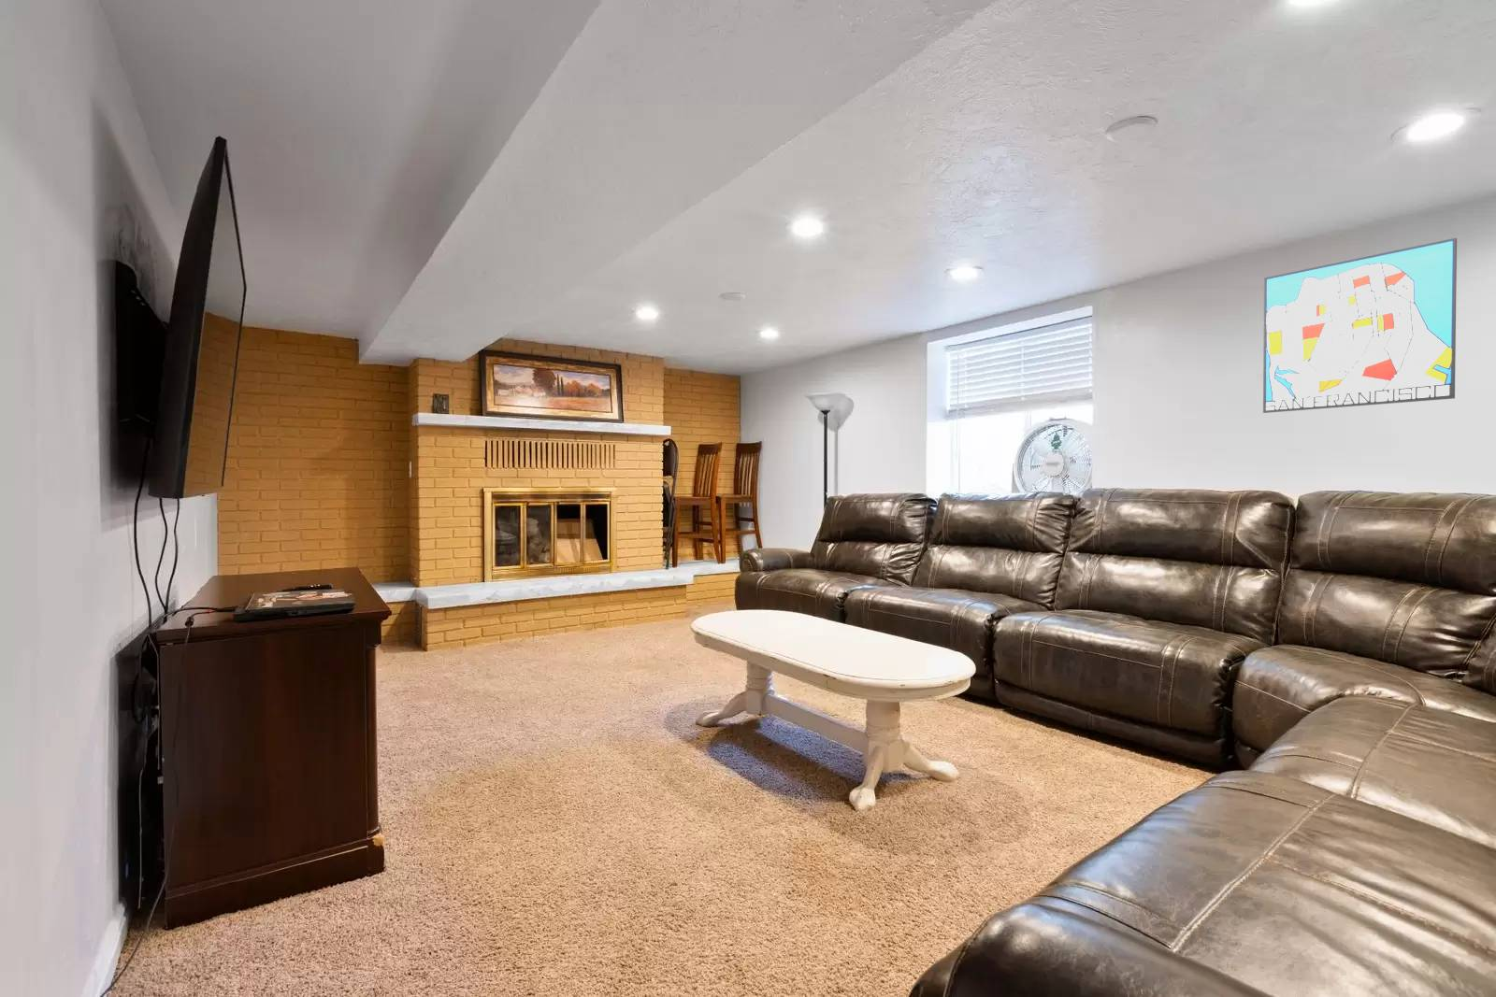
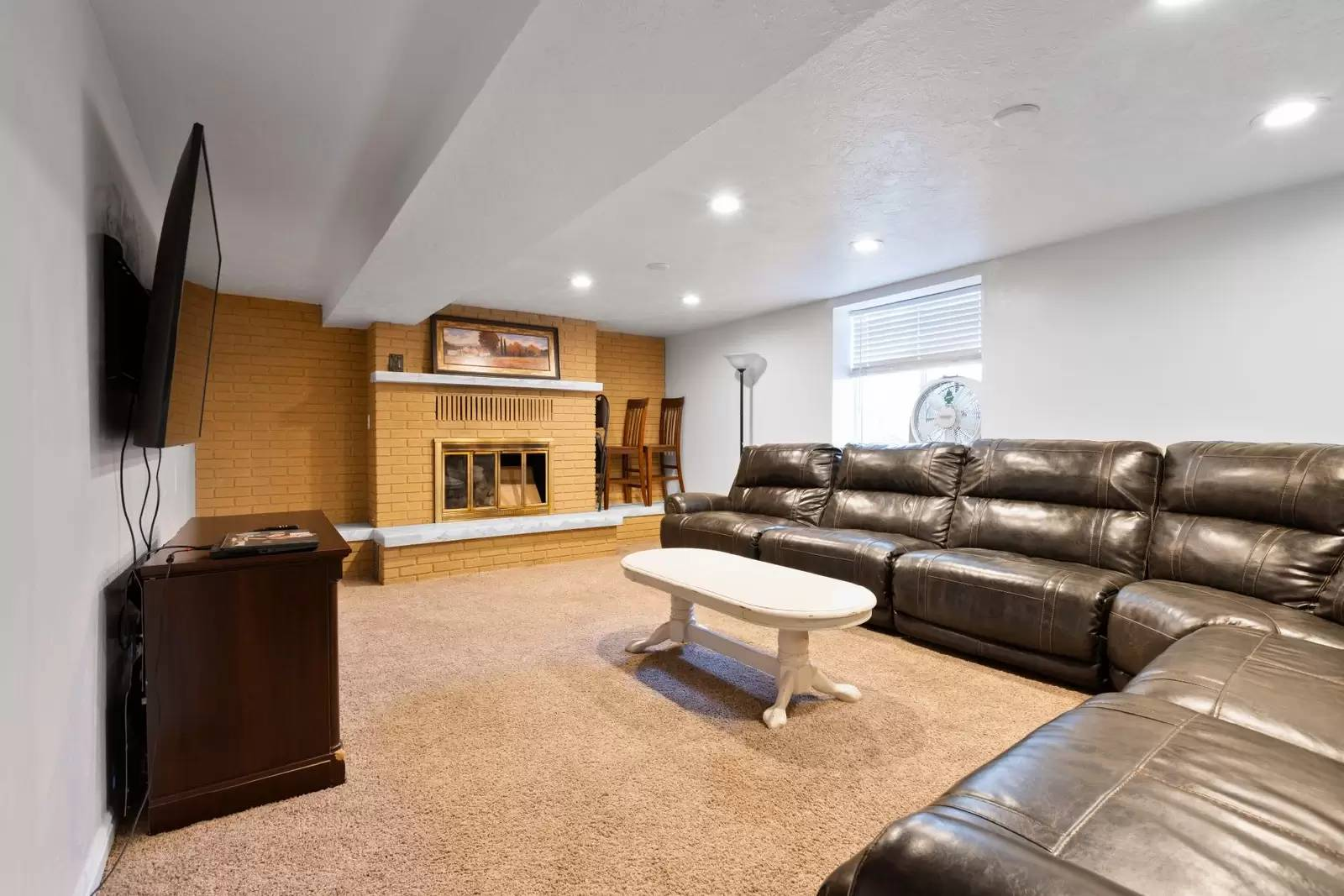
- wall art [1262,237,1458,414]
